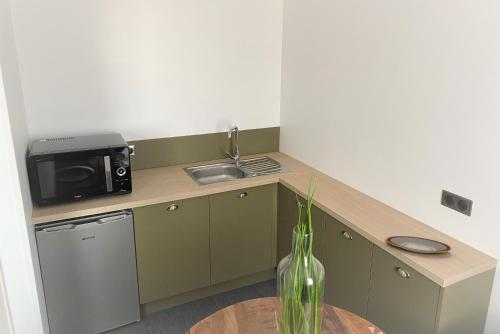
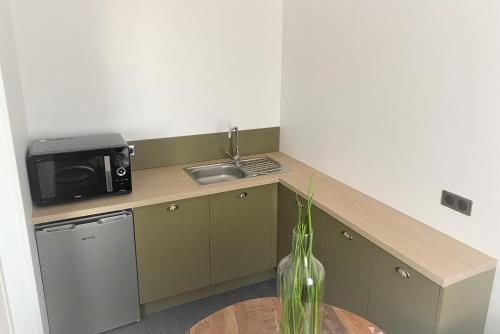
- plate [386,235,452,254]
